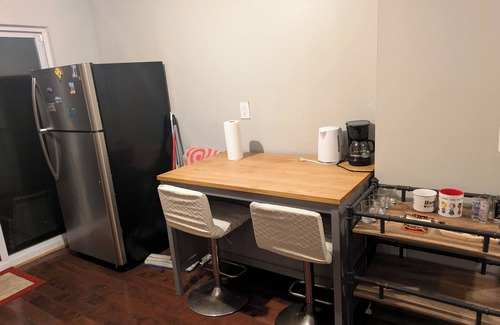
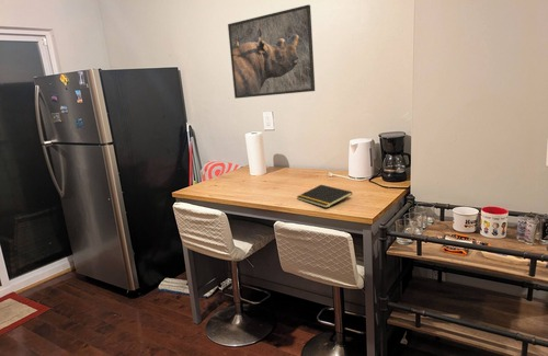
+ notepad [296,184,353,209]
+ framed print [227,3,316,100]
